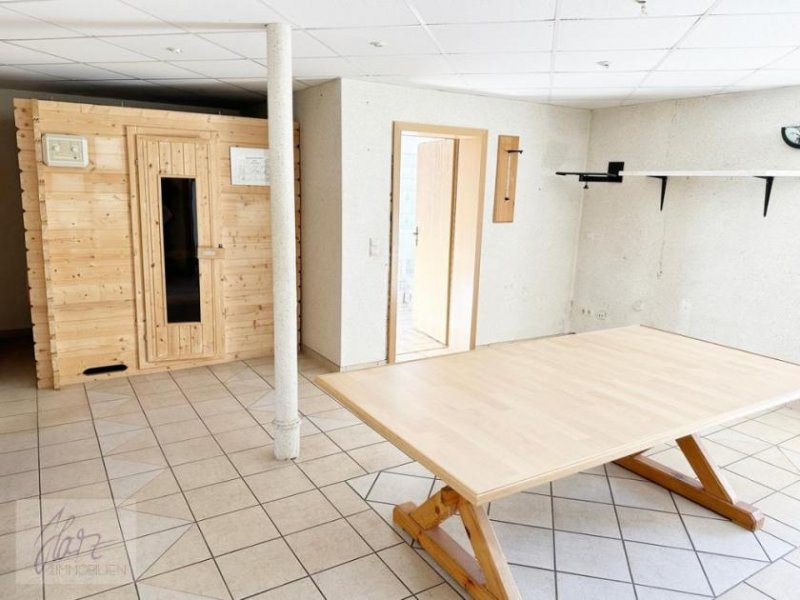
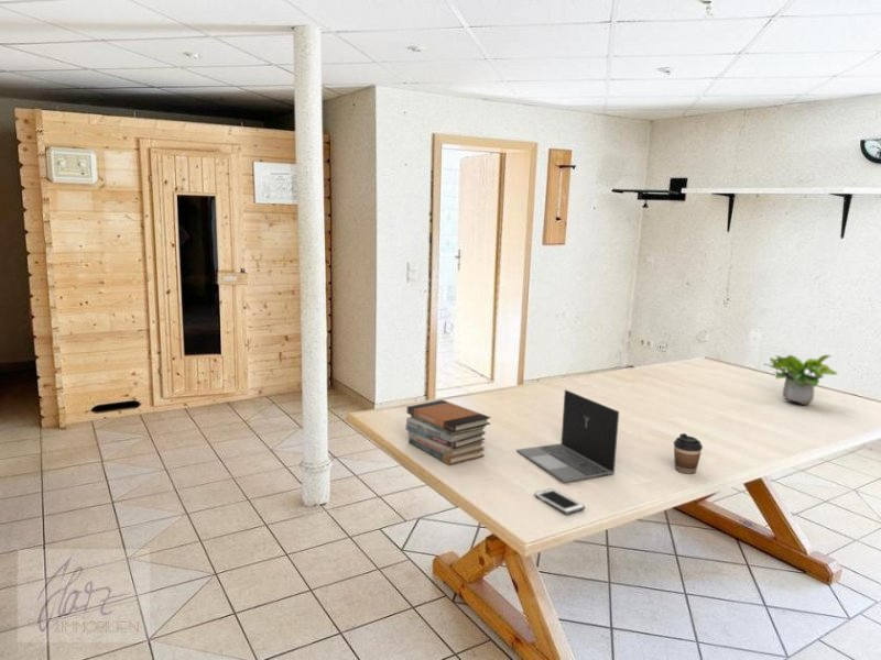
+ potted plant [762,354,838,406]
+ coffee cup [673,432,704,474]
+ cell phone [533,487,586,515]
+ book stack [404,398,492,465]
+ laptop [515,389,620,483]
